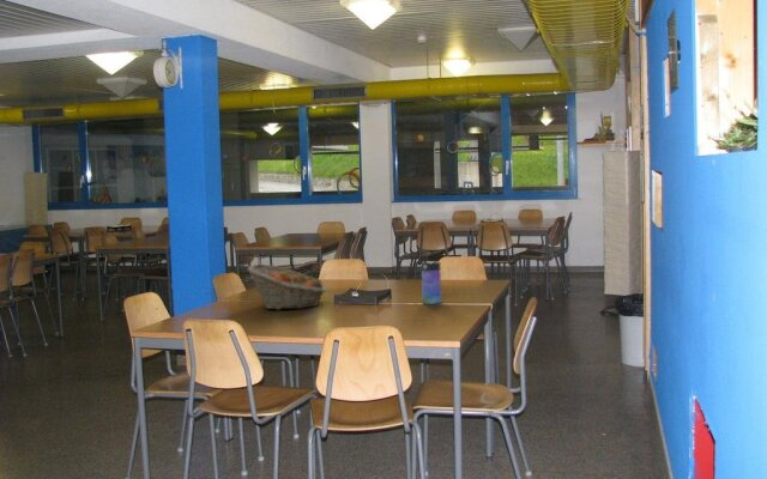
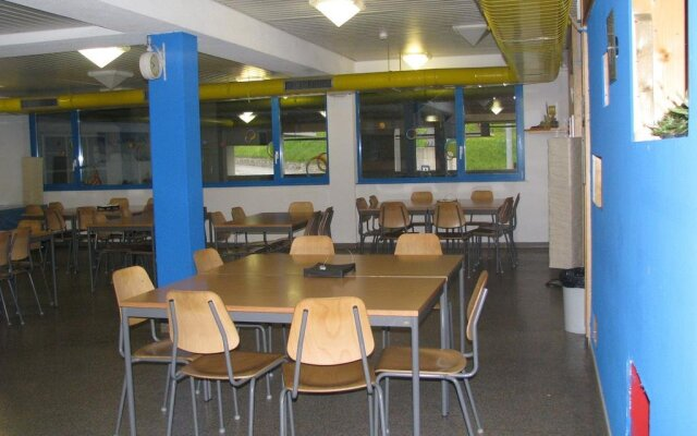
- fruit basket [247,263,327,311]
- water bottle [421,251,442,305]
